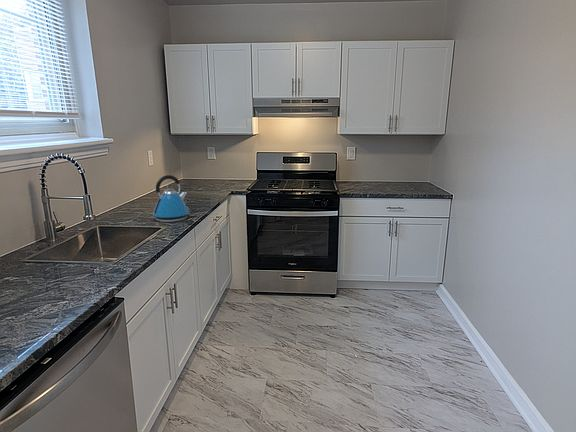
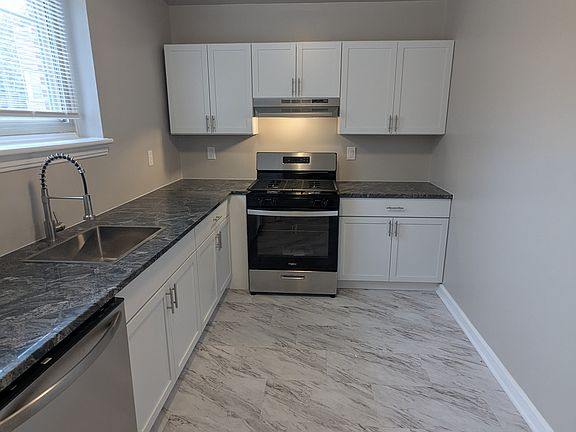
- kettle [150,174,190,223]
